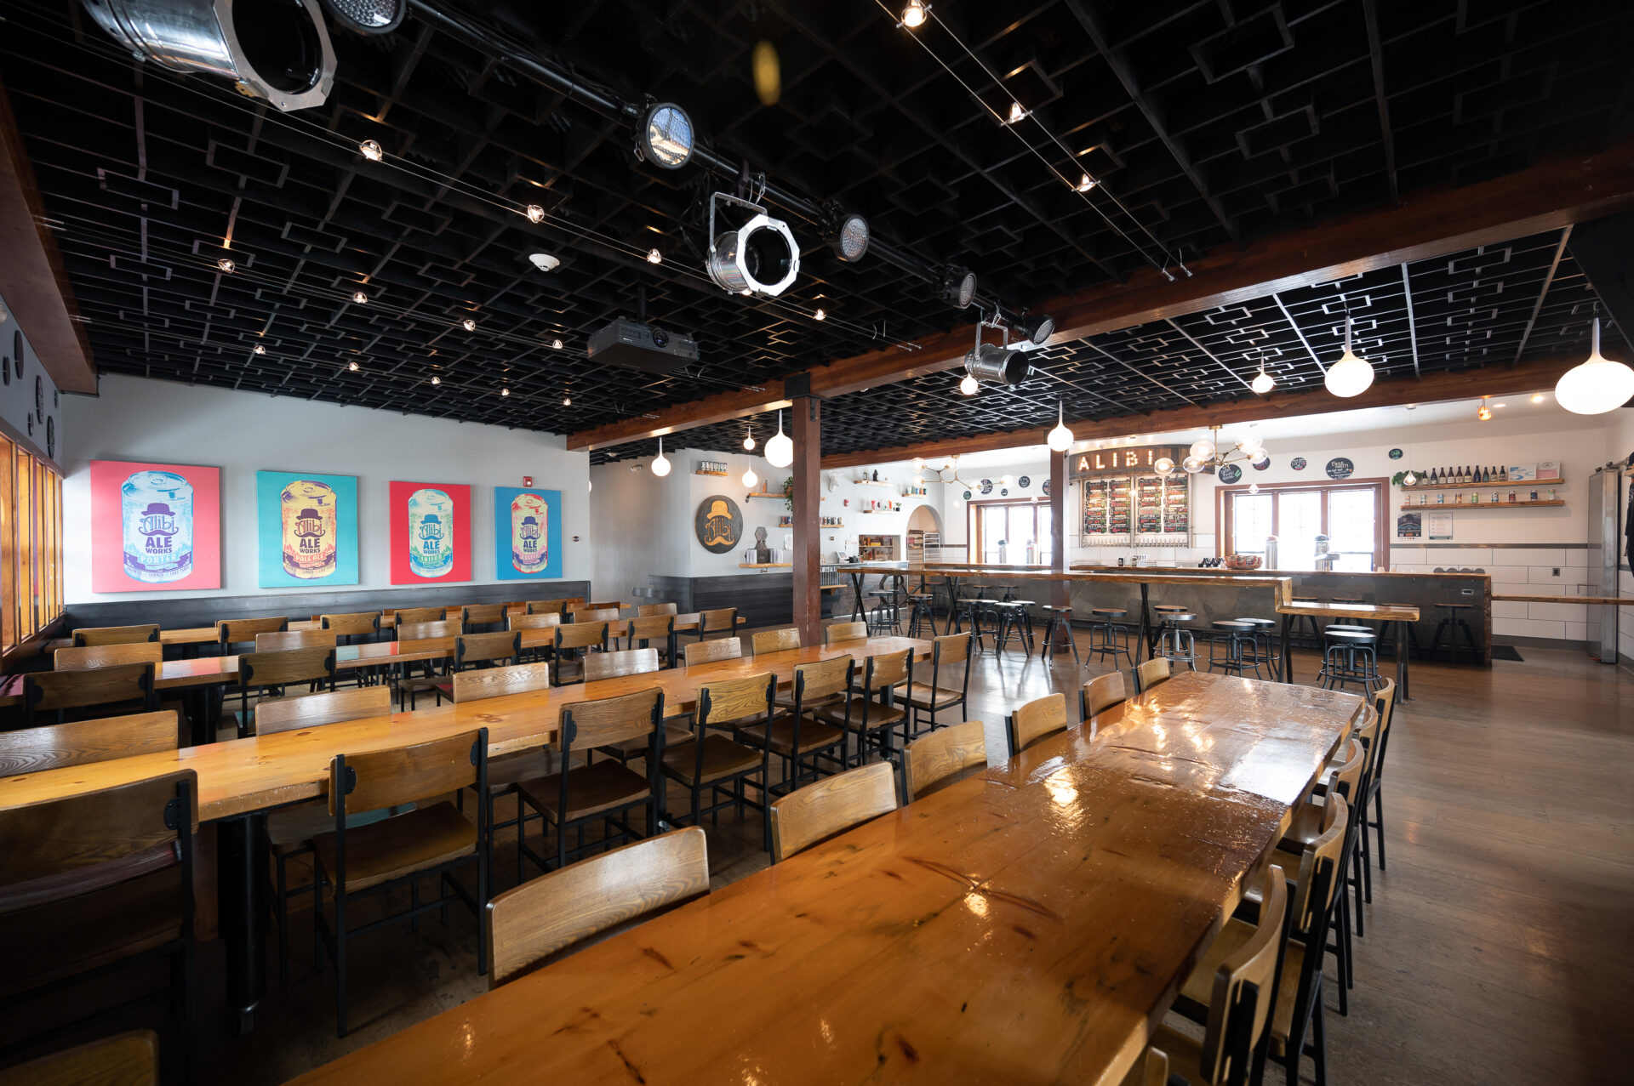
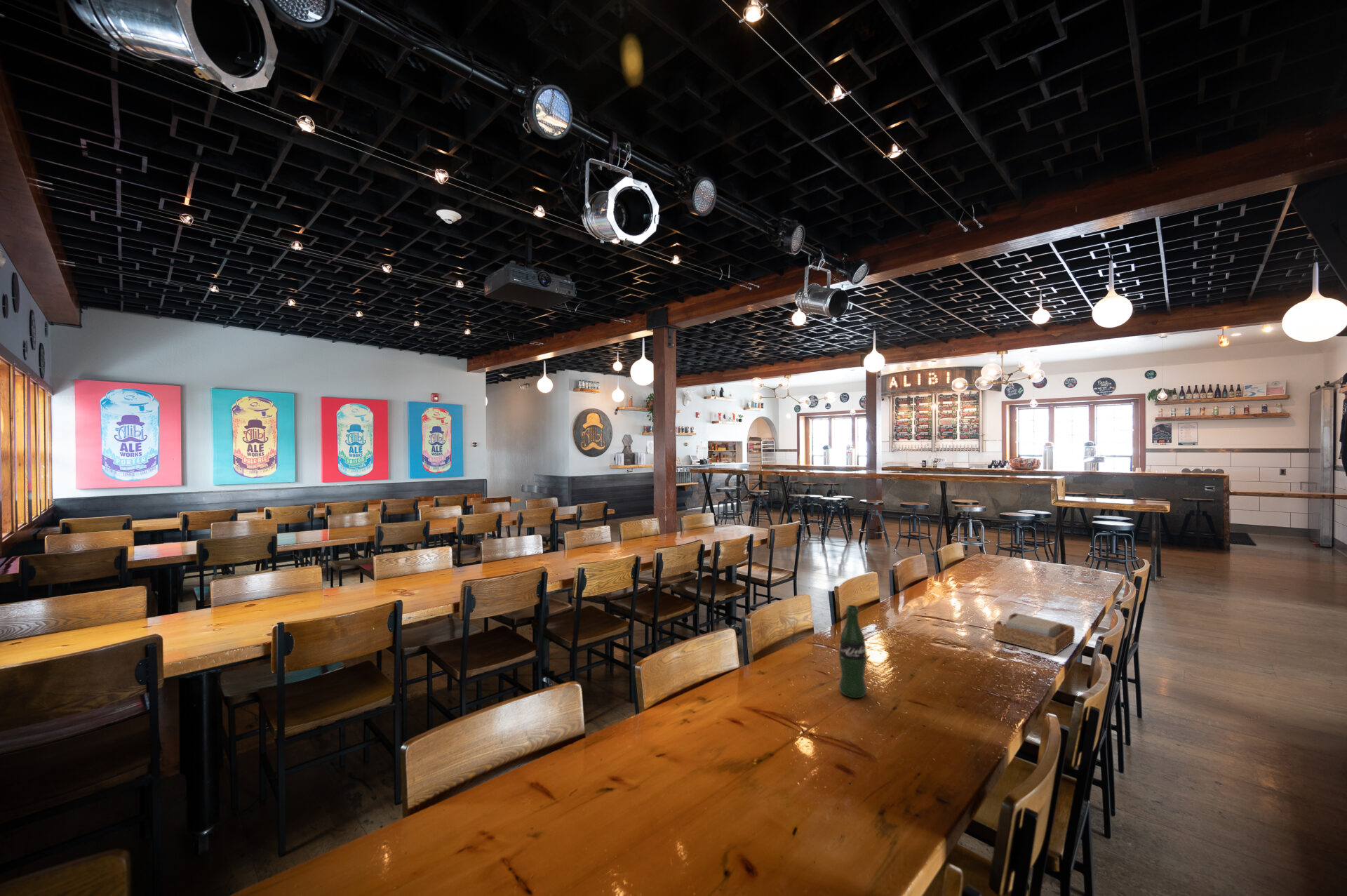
+ beer bottle [838,604,867,699]
+ napkin holder [992,613,1075,656]
